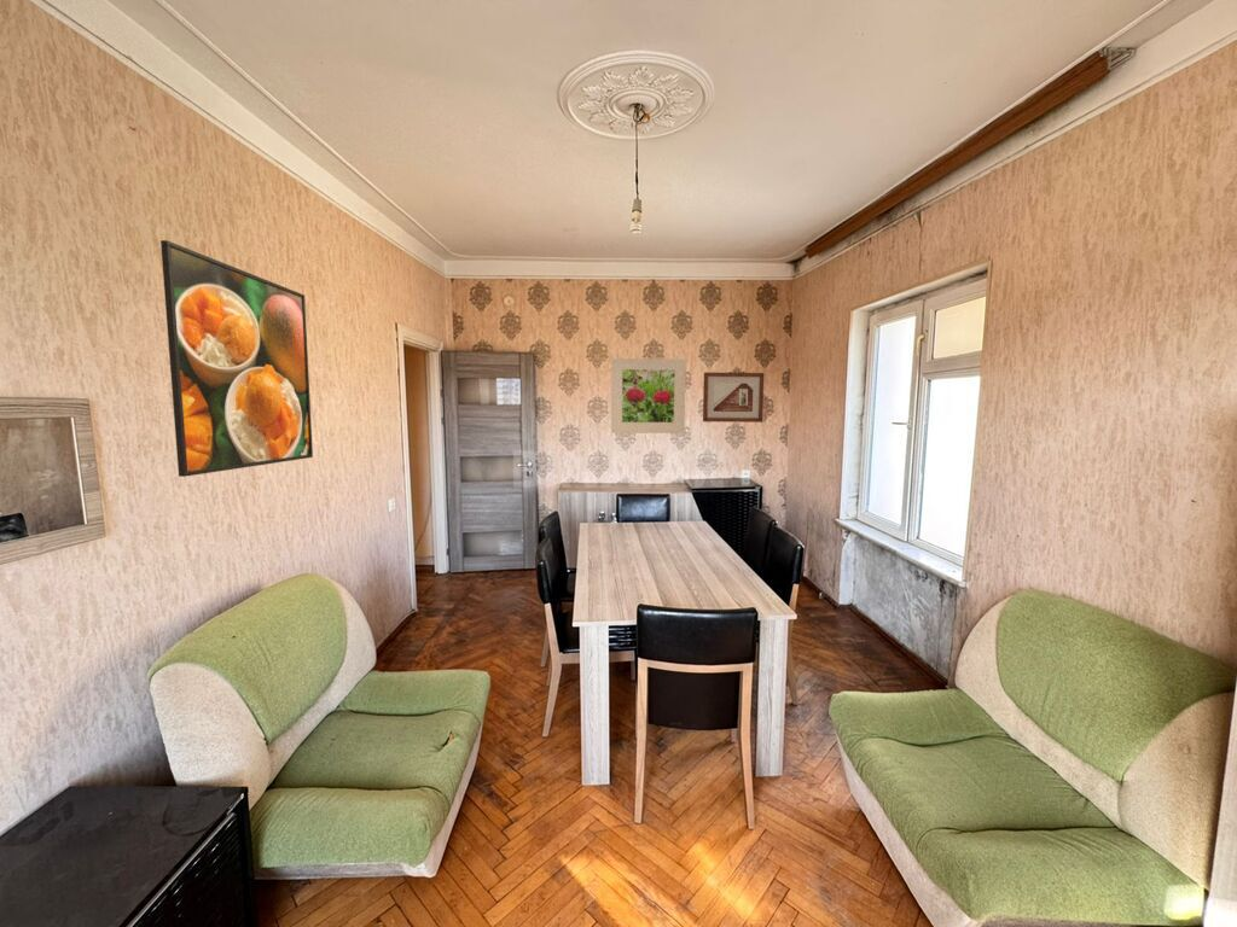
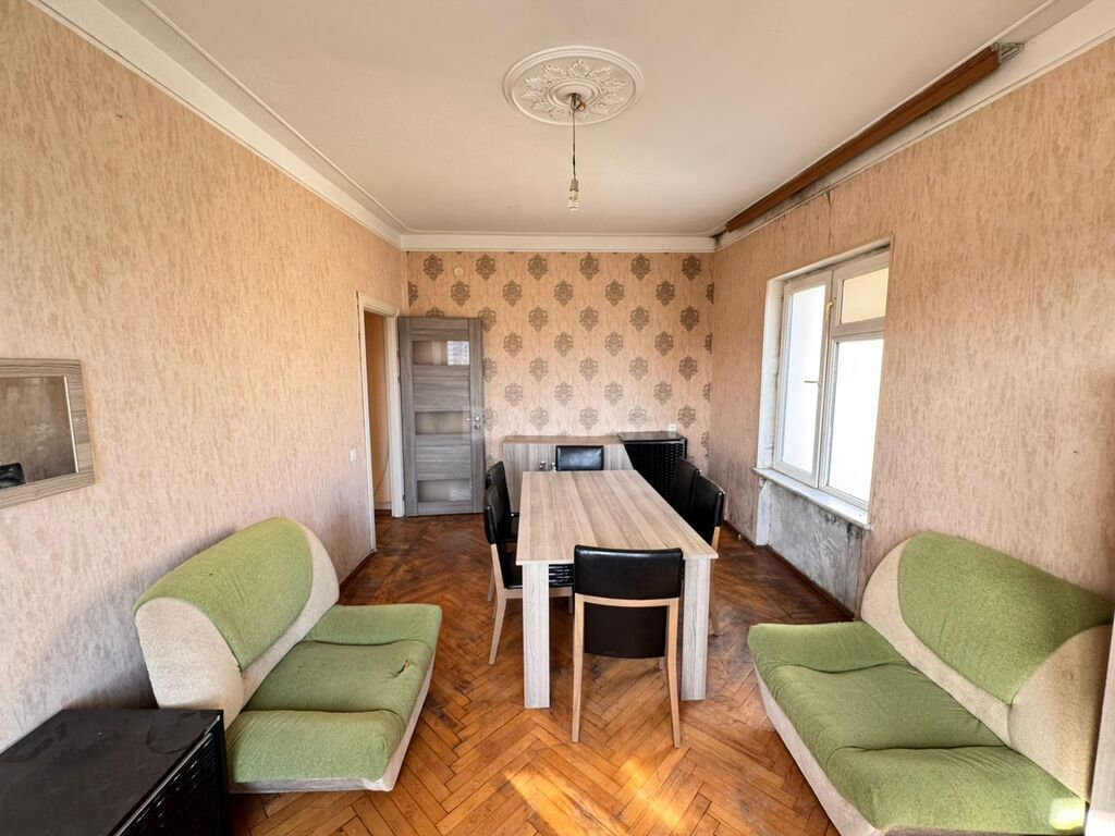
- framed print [610,357,687,435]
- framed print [159,239,314,478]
- picture frame [702,372,765,424]
